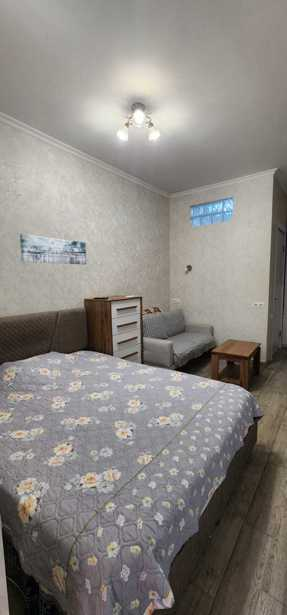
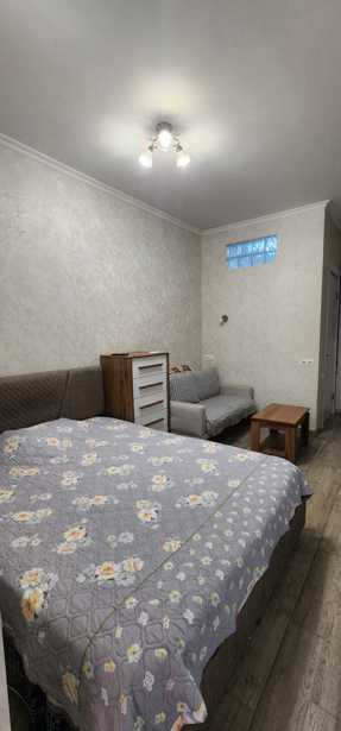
- wall art [19,233,87,266]
